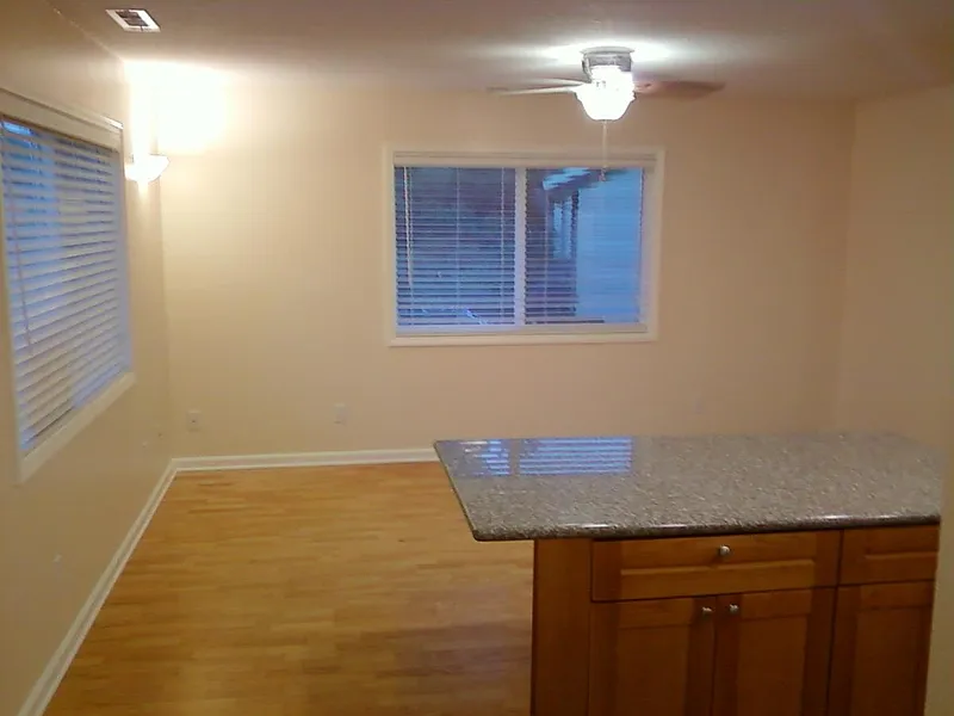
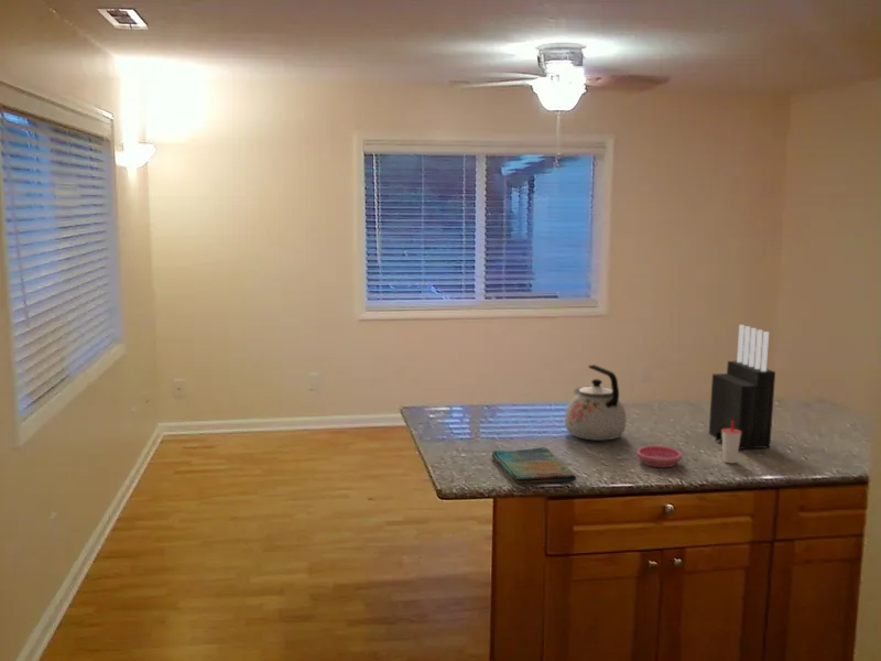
+ cup [721,421,741,464]
+ knife block [708,324,776,451]
+ kettle [564,364,628,442]
+ saucer [635,445,684,468]
+ dish towel [490,446,577,485]
